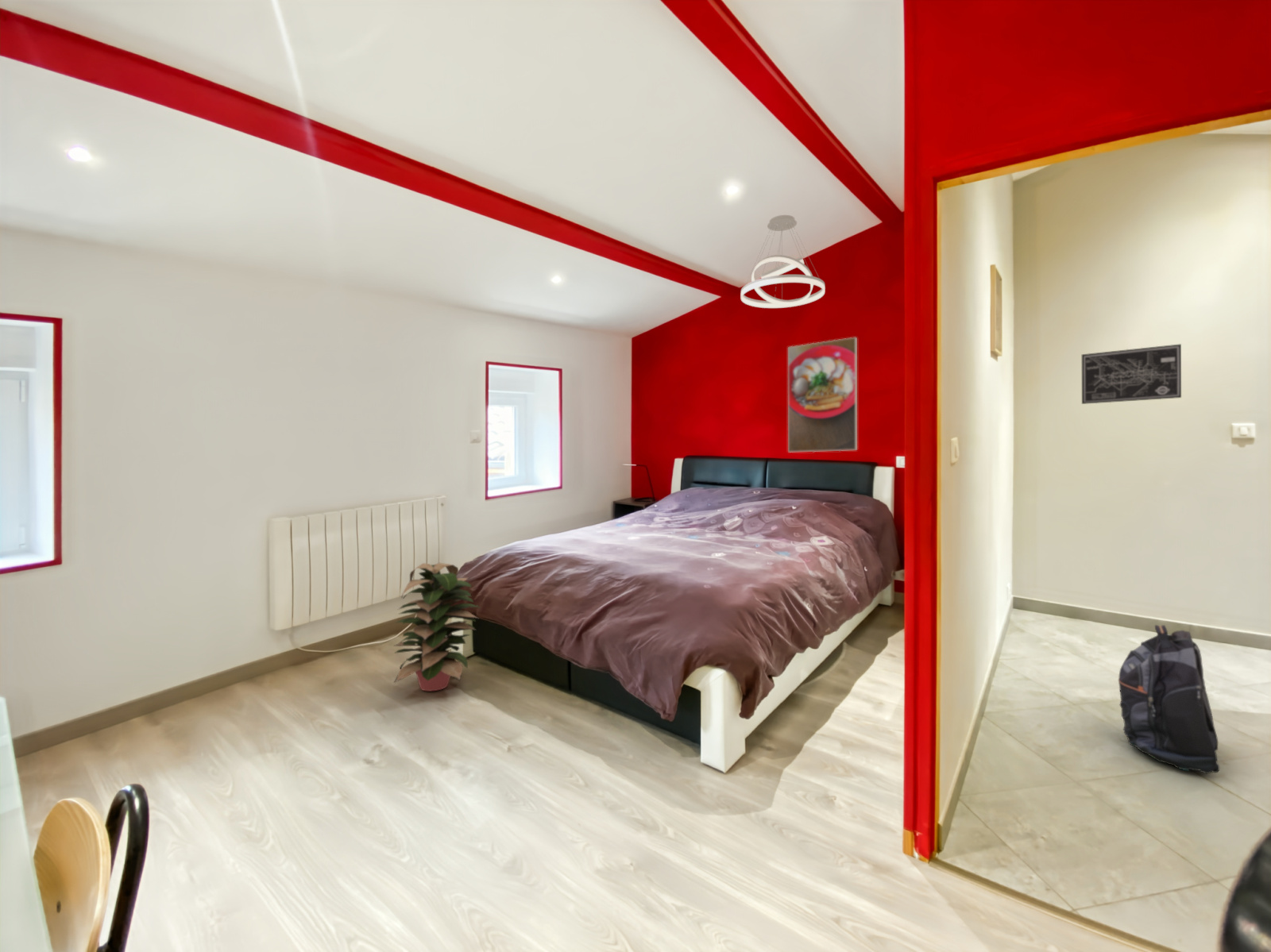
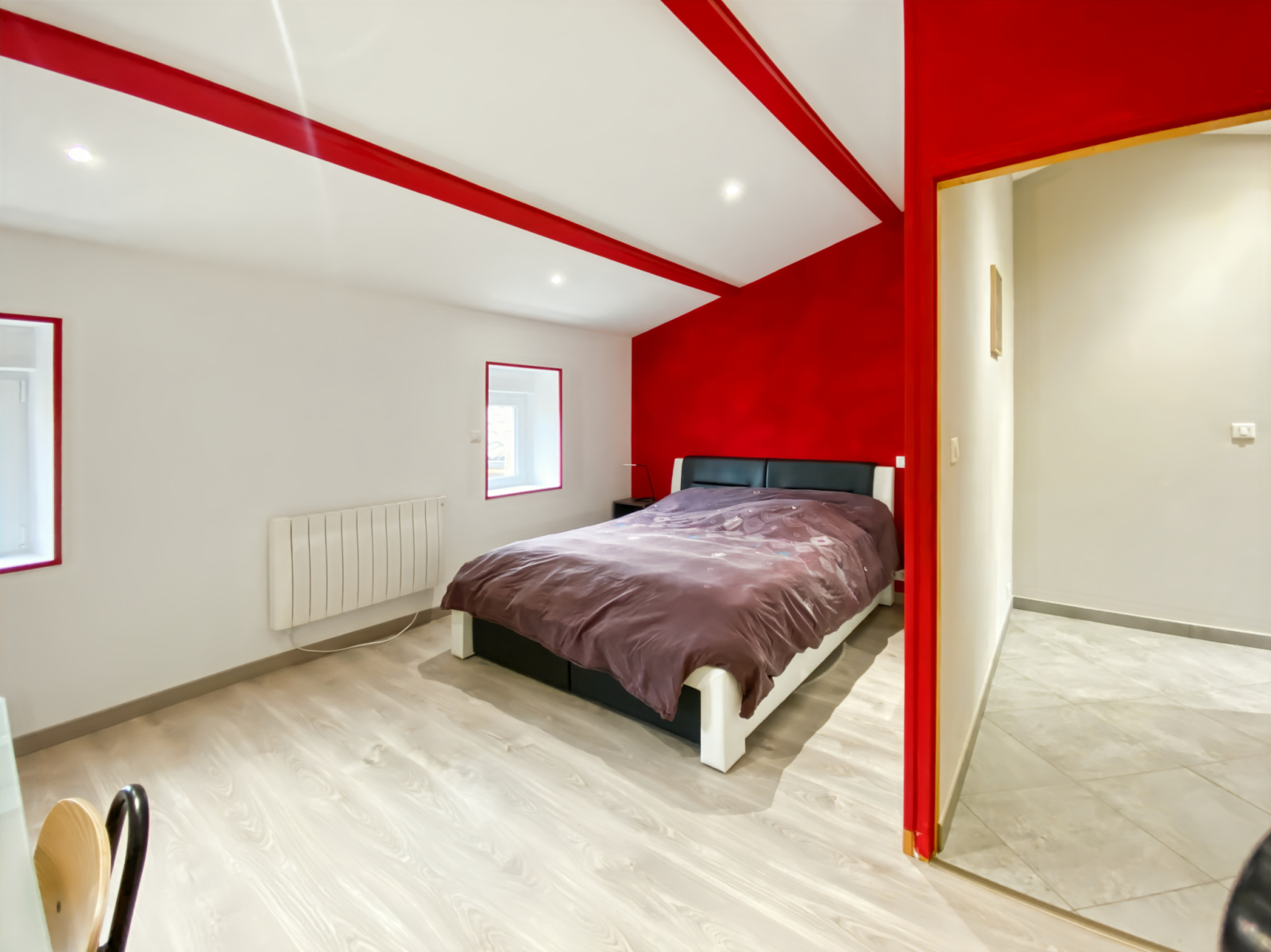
- wall art [1081,343,1182,405]
- decorative plant [393,562,481,692]
- pendant light [740,214,825,309]
- backpack [1118,624,1220,774]
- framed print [787,337,858,453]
